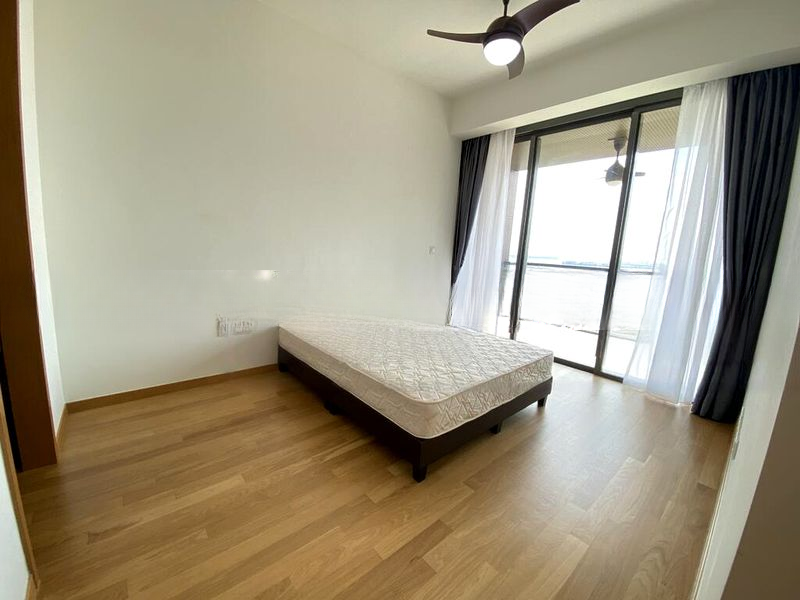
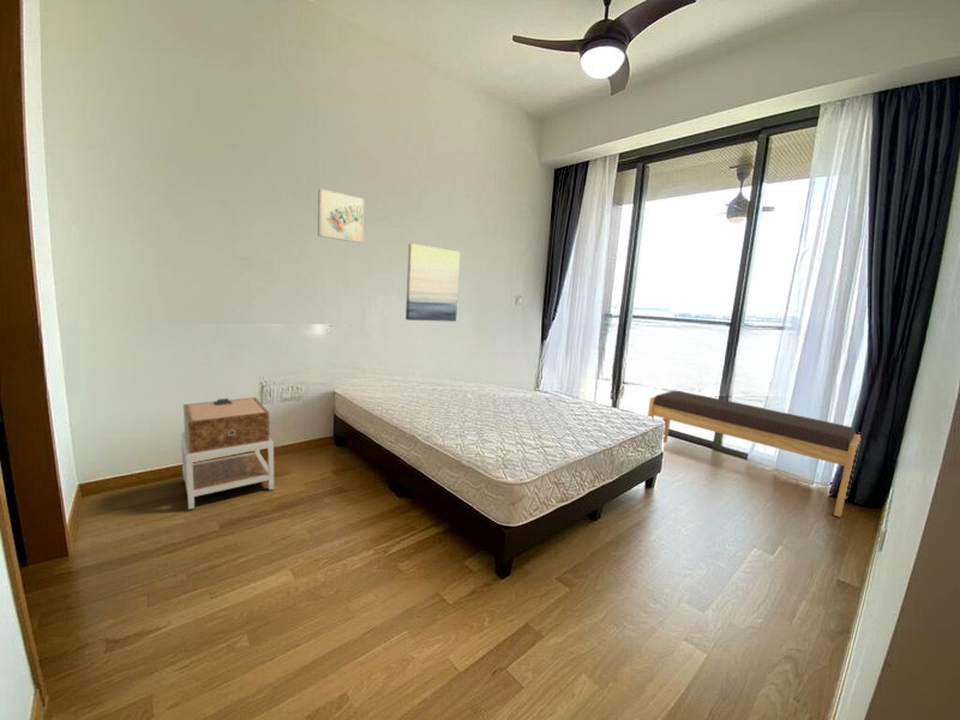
+ wall art [404,242,461,323]
+ bench [647,390,862,518]
+ wall art [317,187,365,244]
+ nightstand [180,396,275,510]
